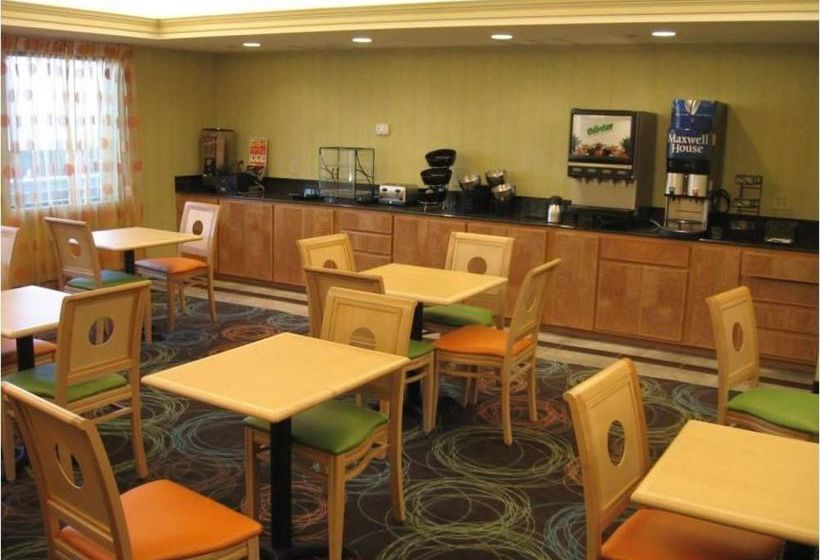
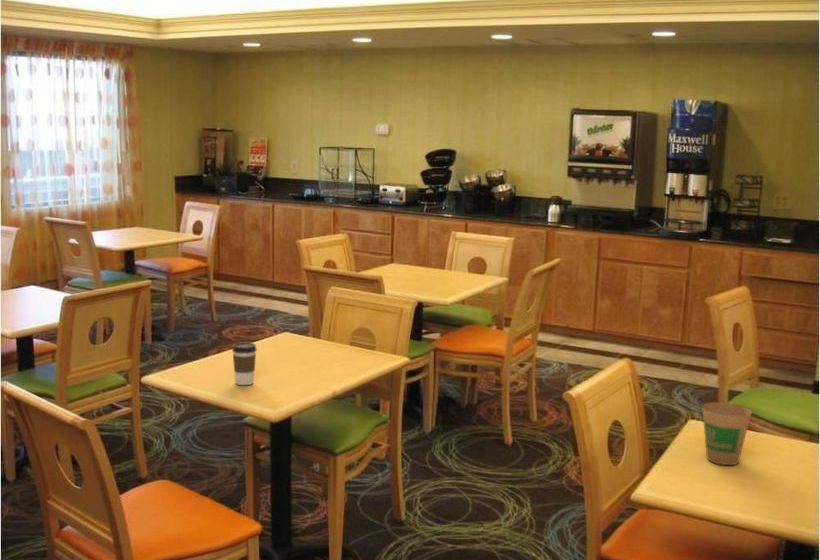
+ paper cup [701,401,753,466]
+ coffee cup [231,342,258,386]
